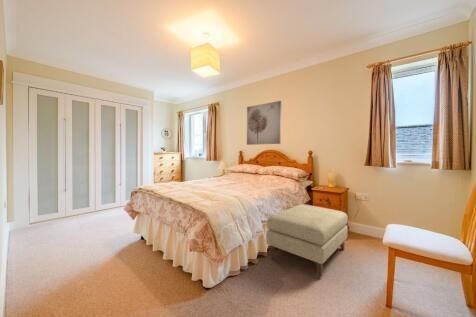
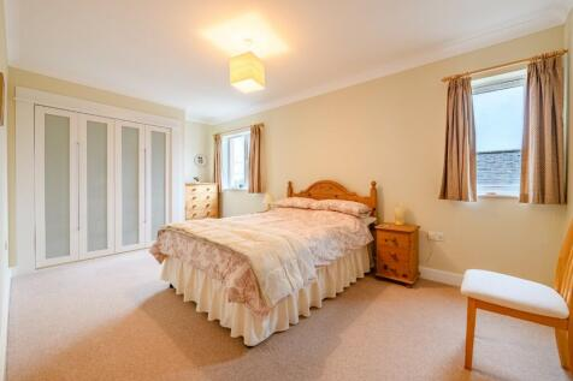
- wall art [246,100,282,146]
- ottoman [265,203,349,279]
